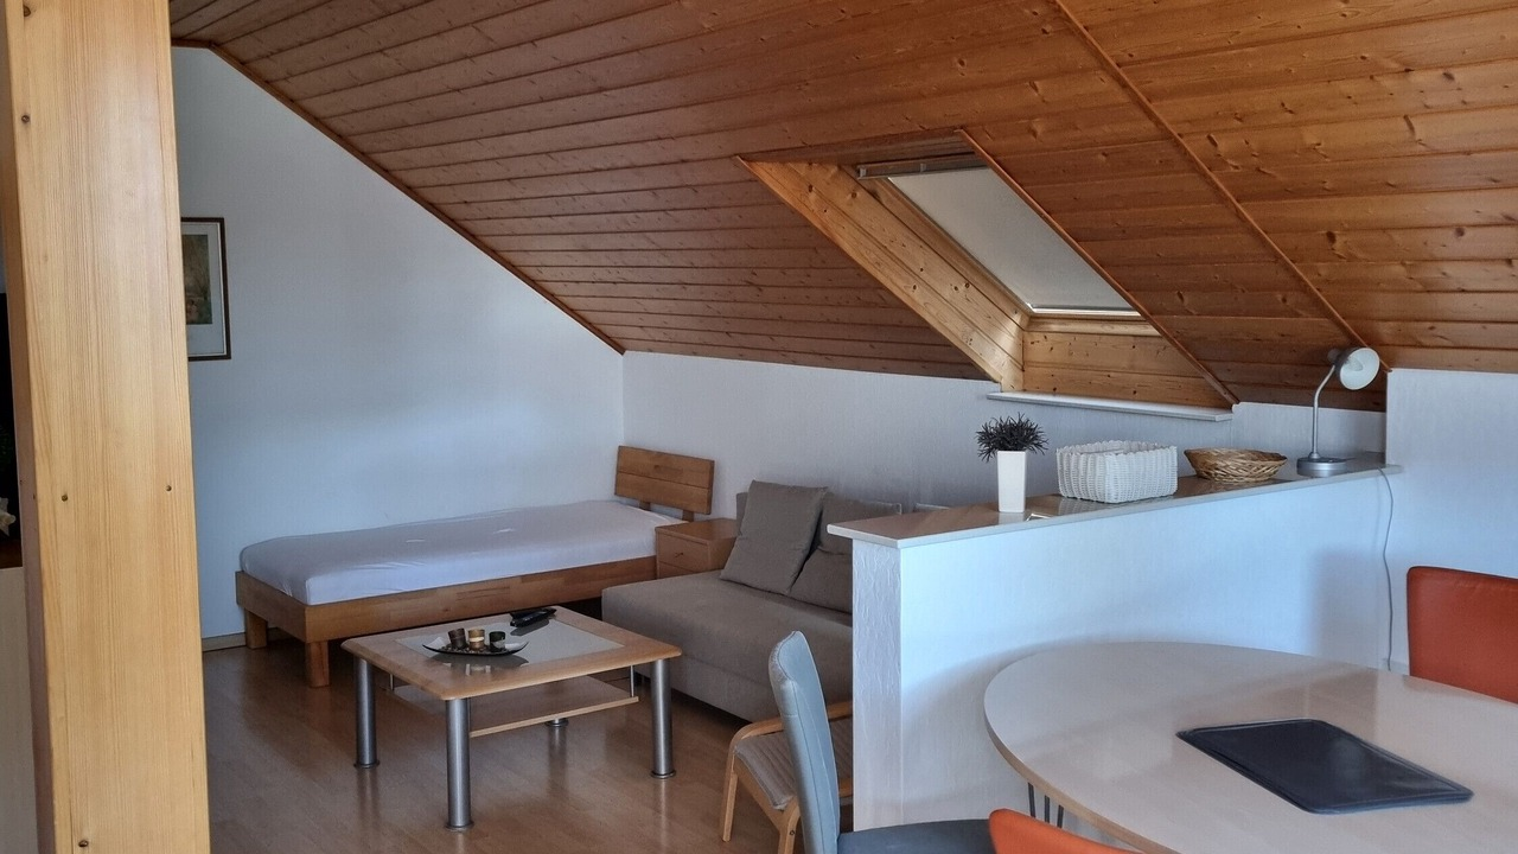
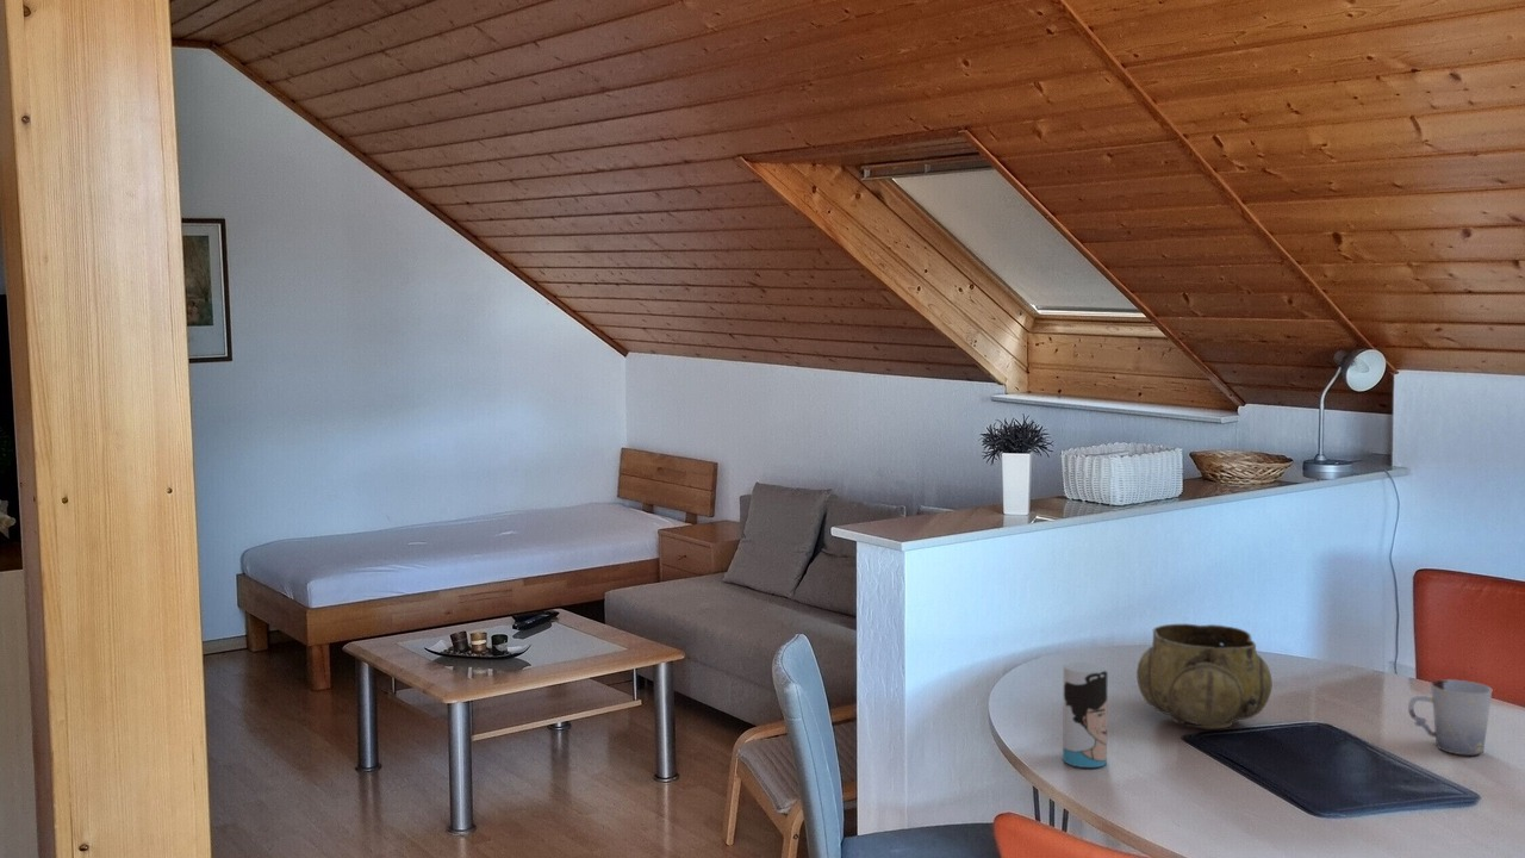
+ cup [1062,661,1109,769]
+ decorative bowl [1135,622,1274,729]
+ cup [1407,678,1493,756]
